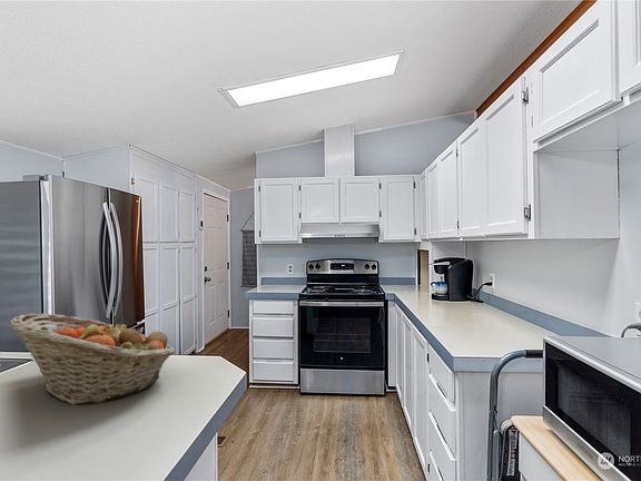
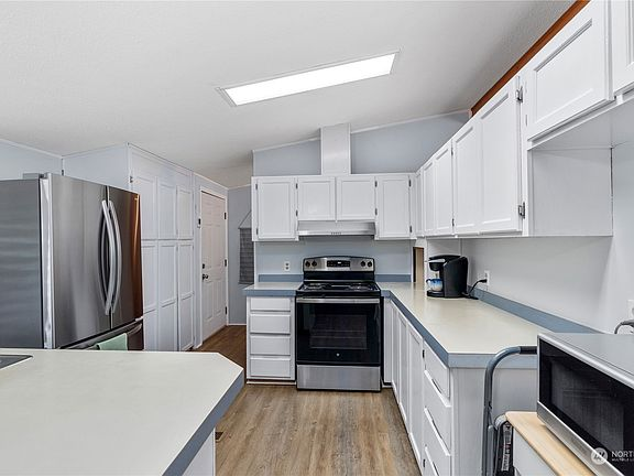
- fruit basket [8,313,176,406]
